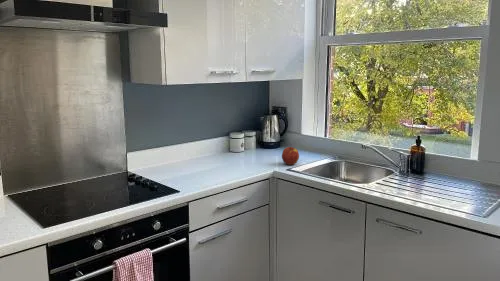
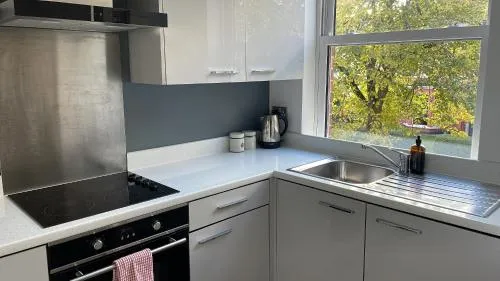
- apple [281,146,300,166]
